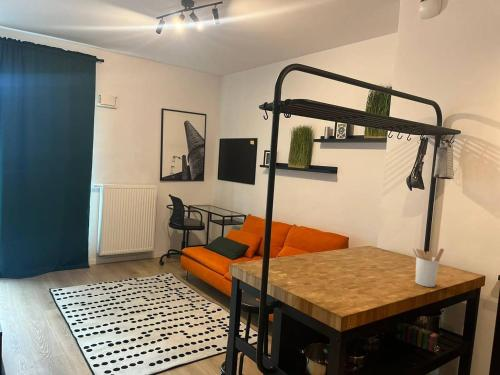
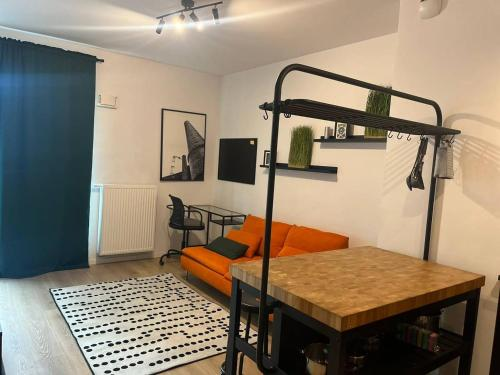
- utensil holder [412,247,445,288]
